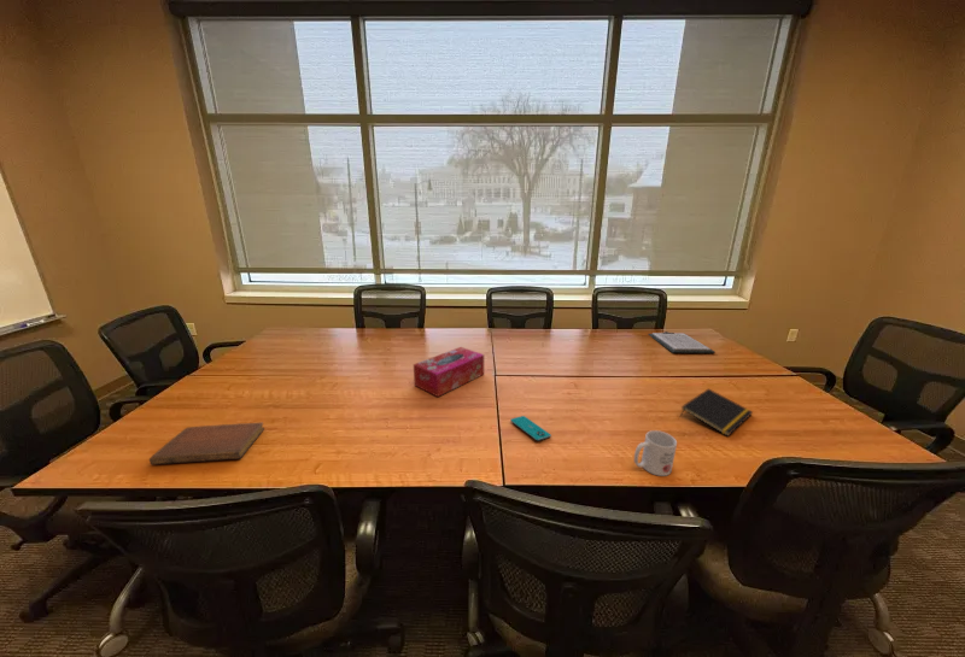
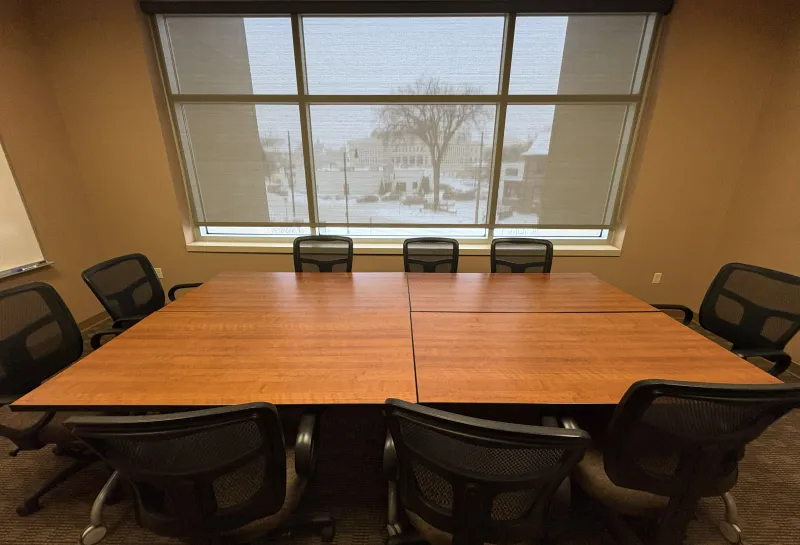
- notepad [679,387,754,438]
- tissue box [413,346,485,398]
- mug [633,429,678,477]
- smartphone [509,415,552,441]
- clipboard [647,330,717,354]
- notebook [148,422,265,465]
